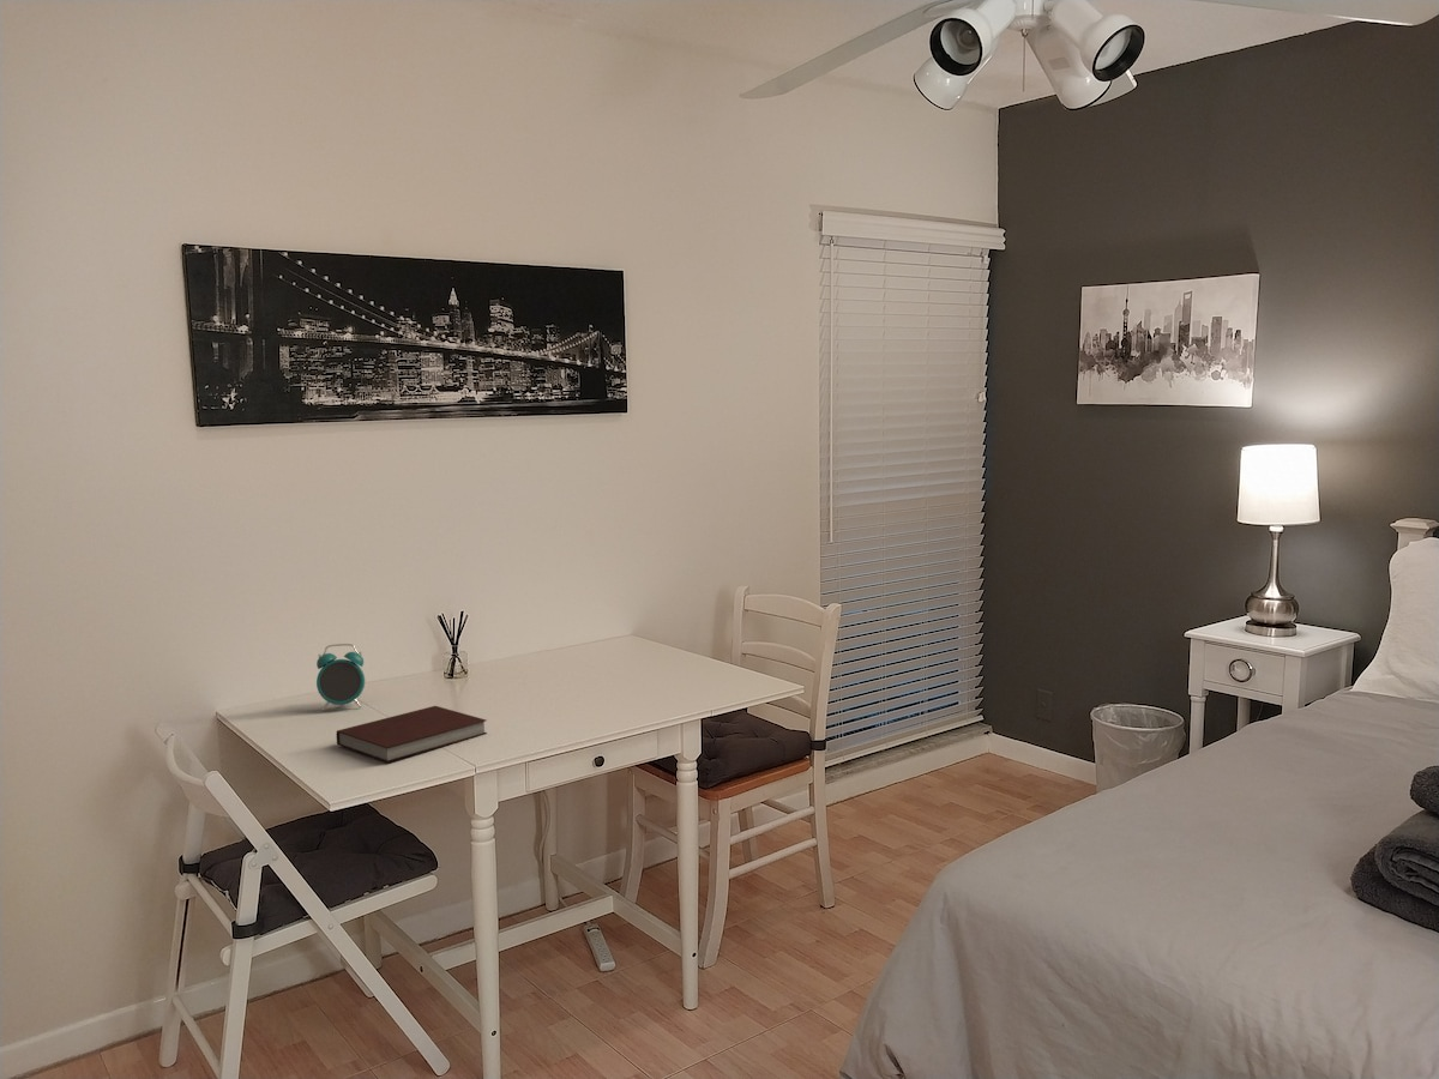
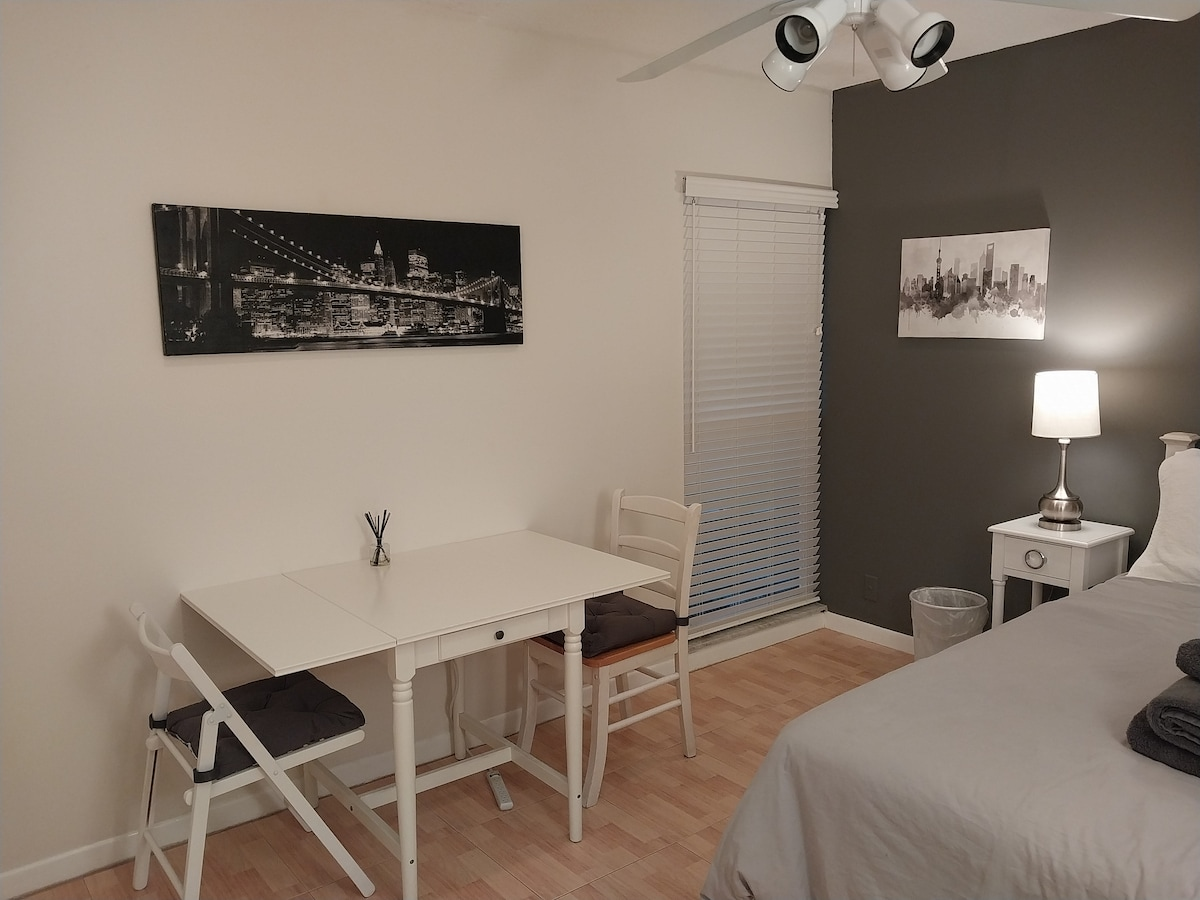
- alarm clock [315,643,366,712]
- notebook [336,705,488,764]
